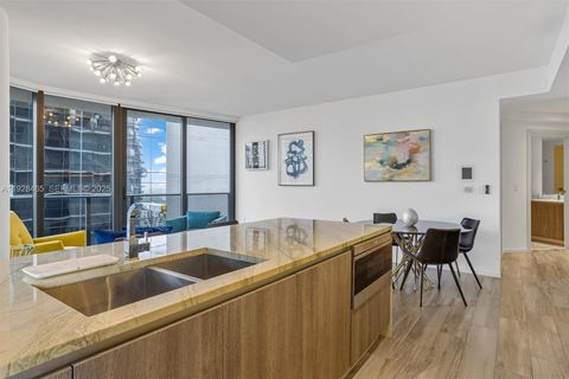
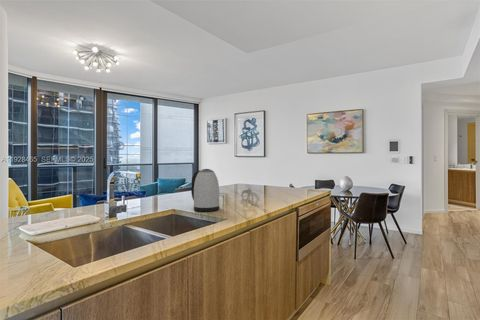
+ kettle [190,168,220,212]
